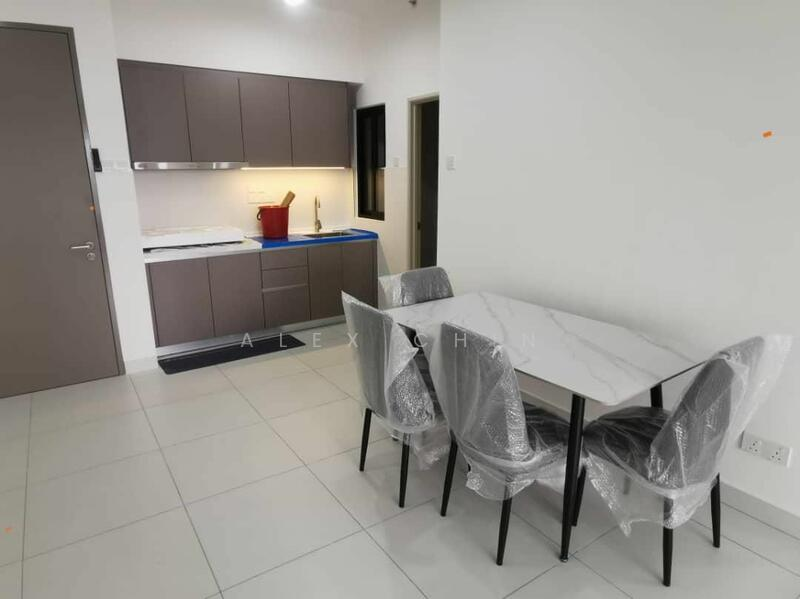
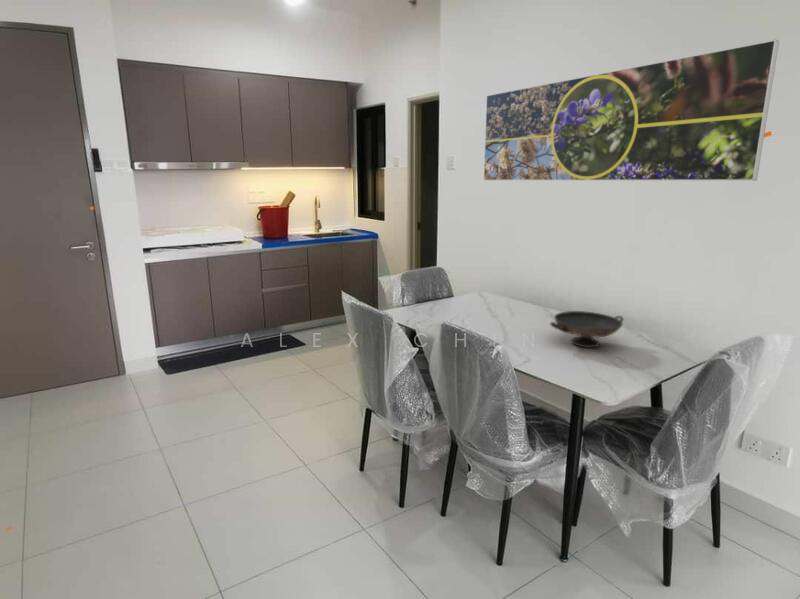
+ decorative bowl [549,310,624,349]
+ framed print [483,39,780,182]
